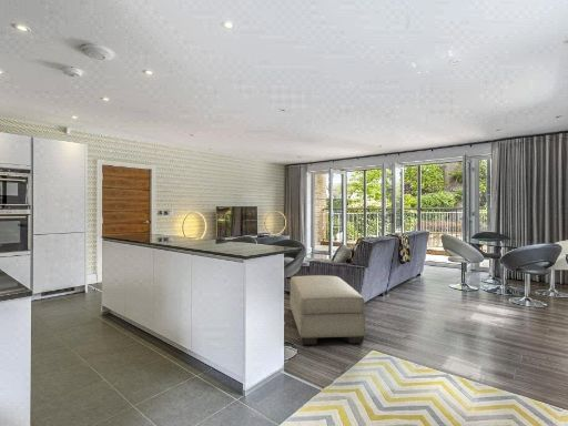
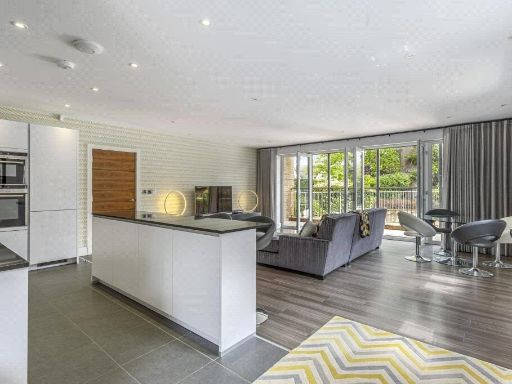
- ottoman [288,274,366,346]
